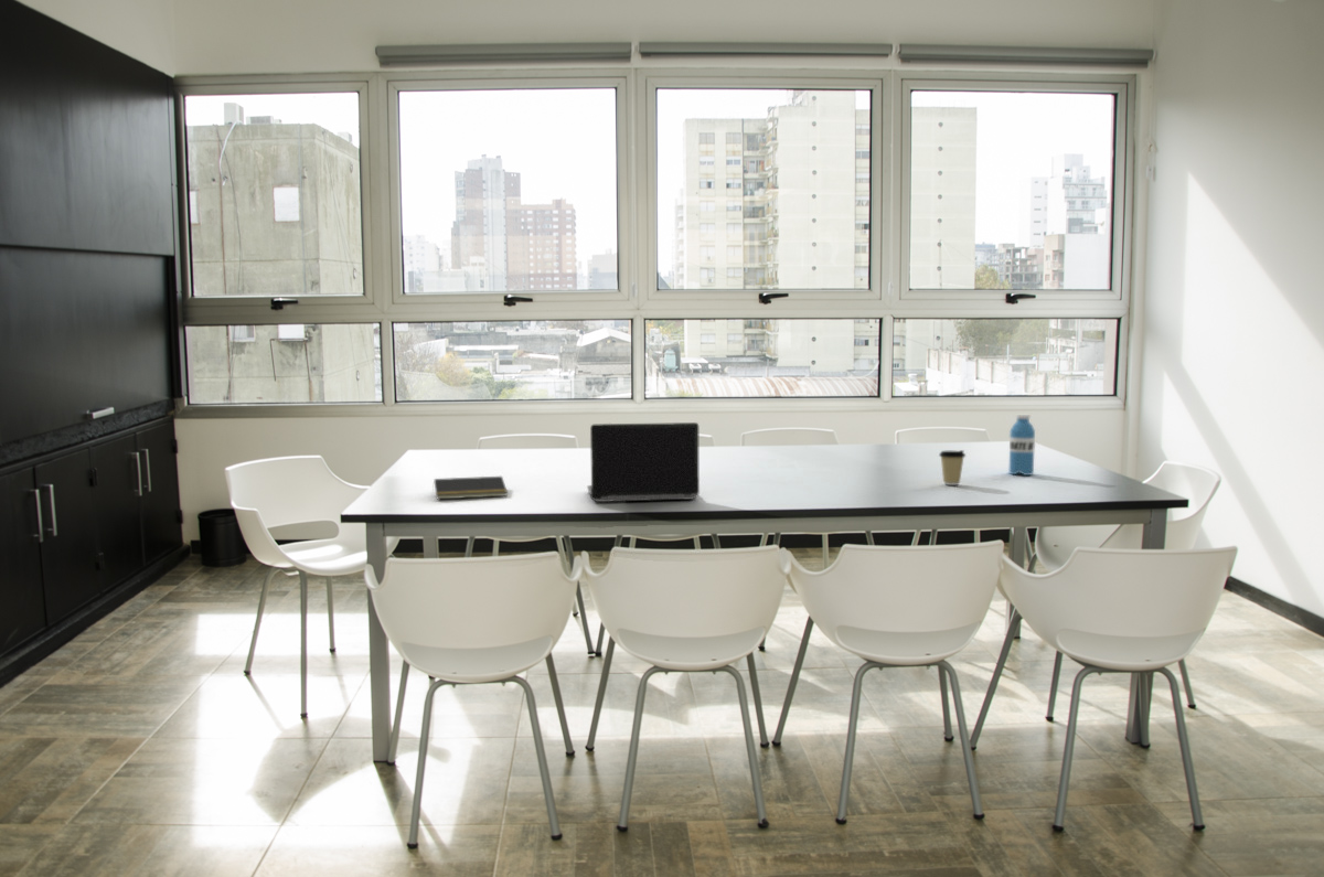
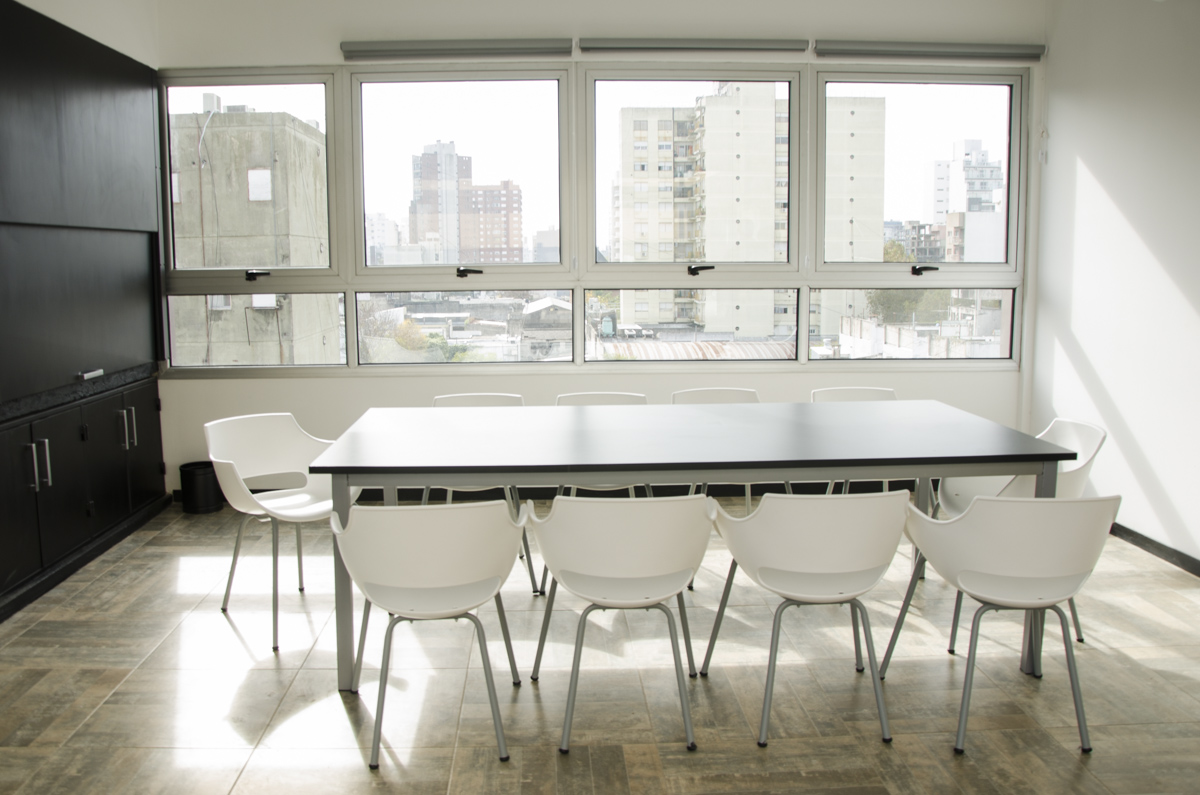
- water bottle [1008,414,1036,477]
- notepad [431,475,509,500]
- laptop computer [586,421,701,503]
- coffee cup [938,449,967,486]
